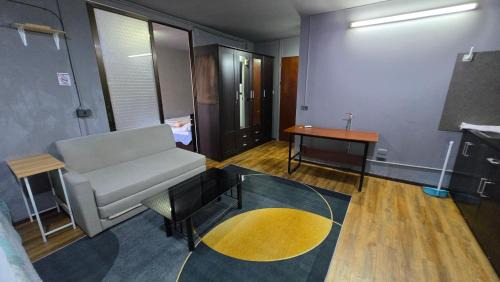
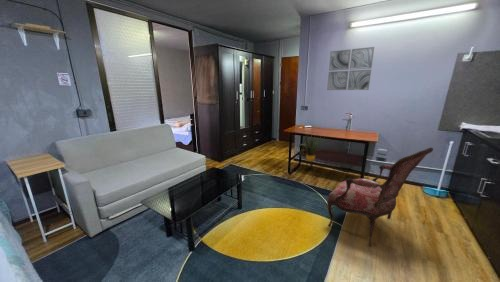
+ armchair [326,147,434,247]
+ wall art [326,46,375,91]
+ house plant [297,135,324,172]
